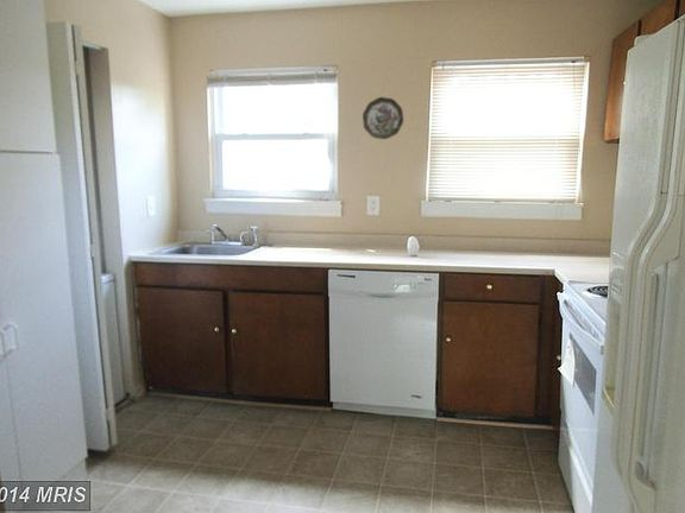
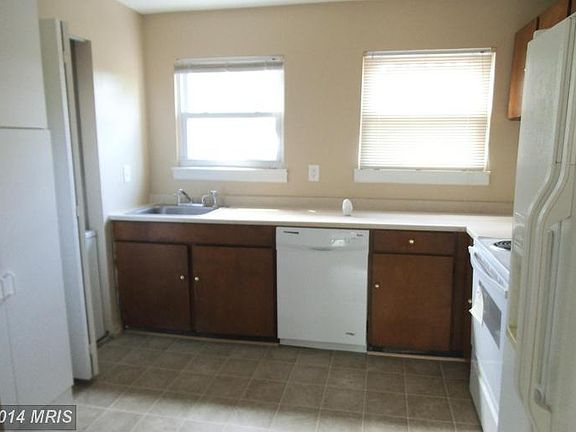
- decorative plate [362,96,404,140]
